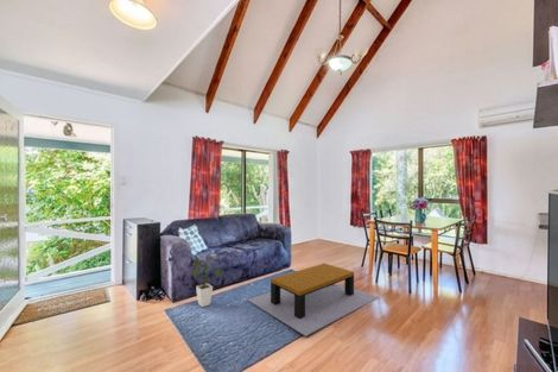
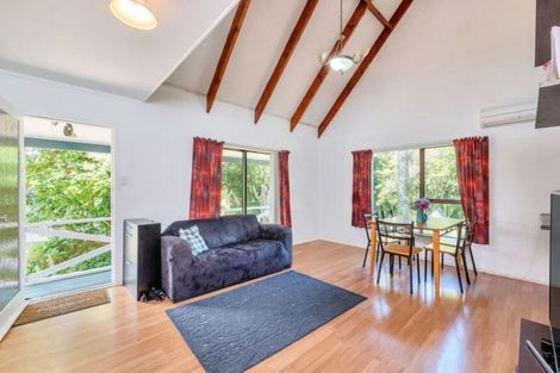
- house plant [188,256,223,308]
- coffee table [247,263,380,338]
